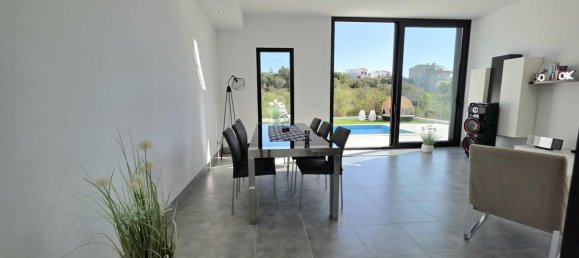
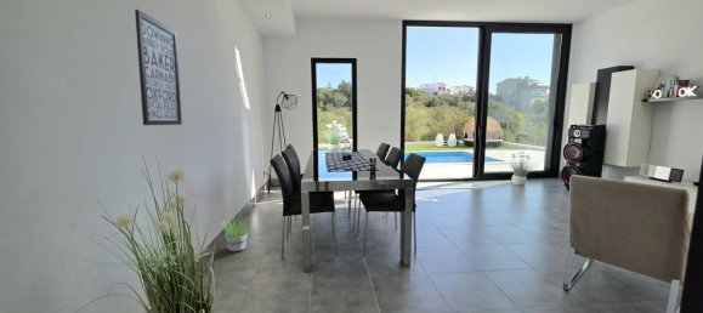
+ wall art [134,8,183,126]
+ potted plant [220,216,254,252]
